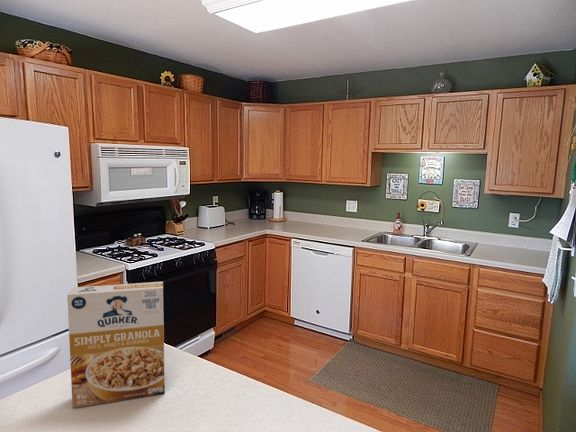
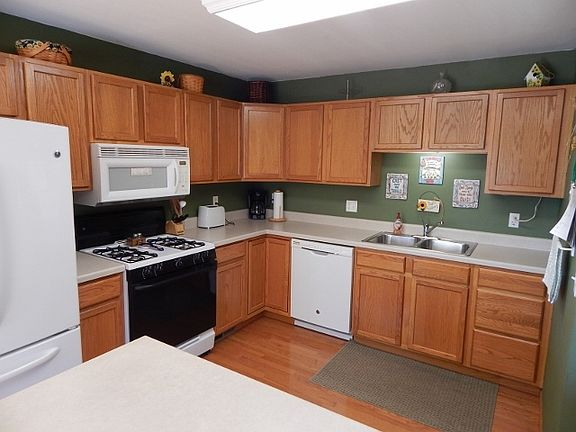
- cereal box [66,281,166,409]
